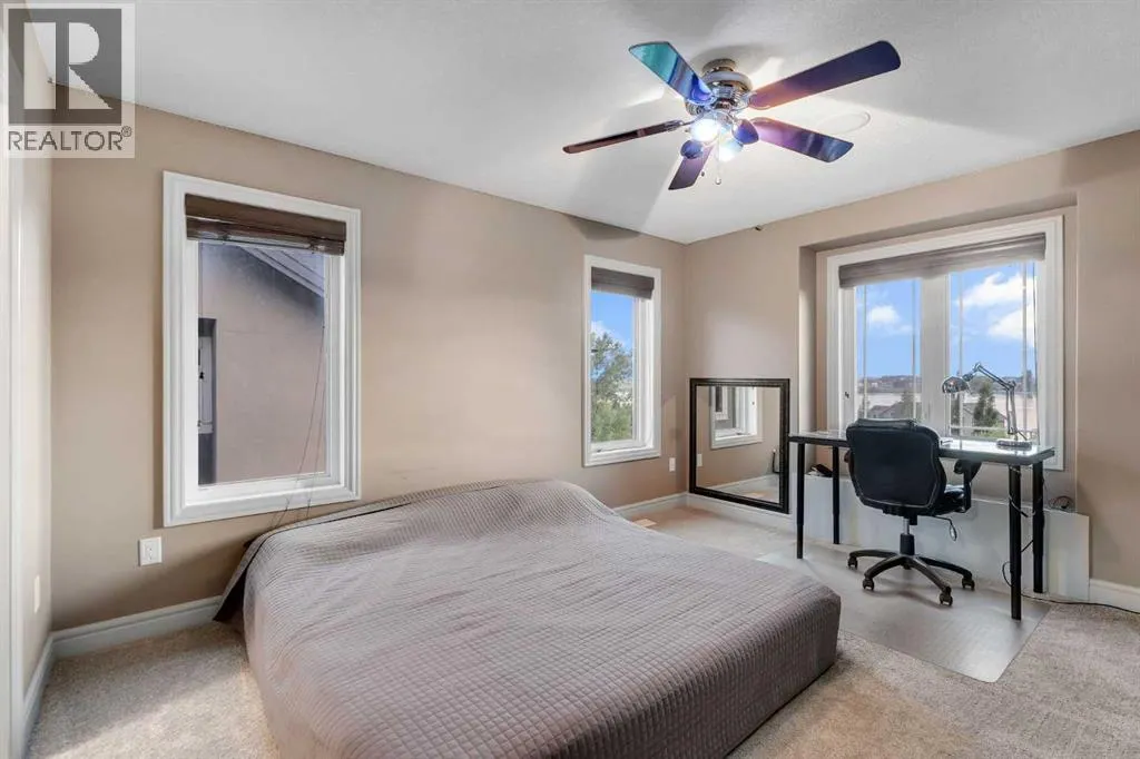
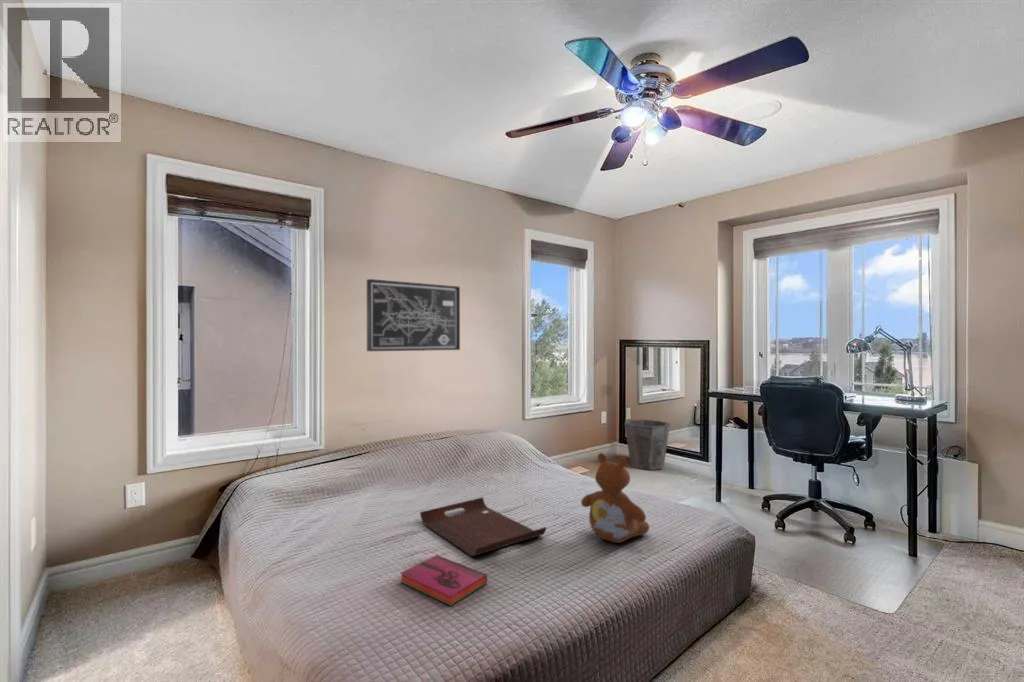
+ serving tray [419,496,547,557]
+ wall art [366,278,461,352]
+ hardback book [399,554,488,607]
+ waste bin [623,419,671,471]
+ teddy bear [580,452,650,544]
